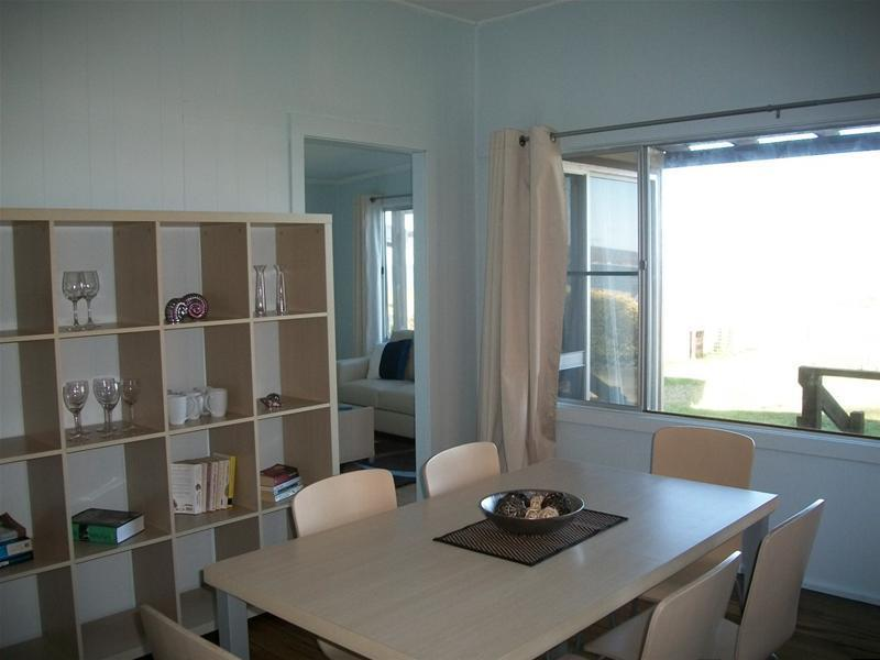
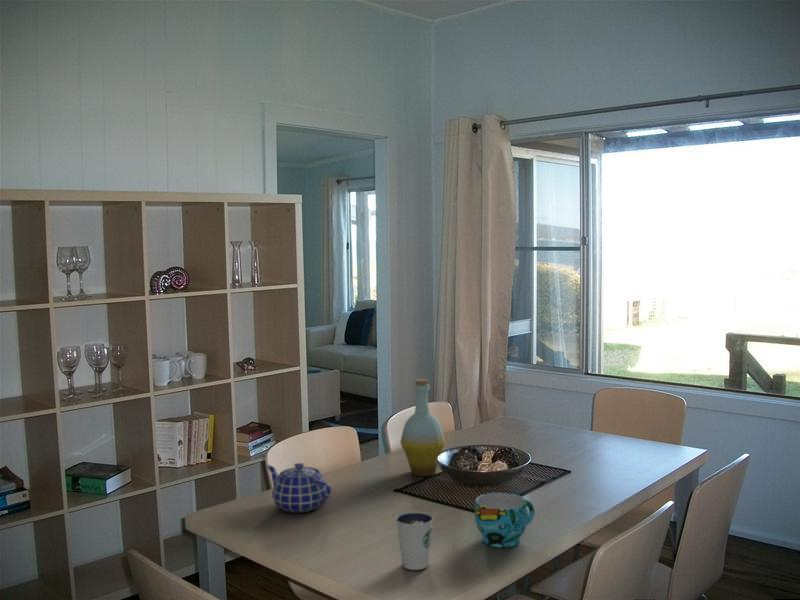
+ teapot [266,462,333,513]
+ cup [474,491,536,548]
+ dixie cup [395,510,434,571]
+ bottle [399,378,446,477]
